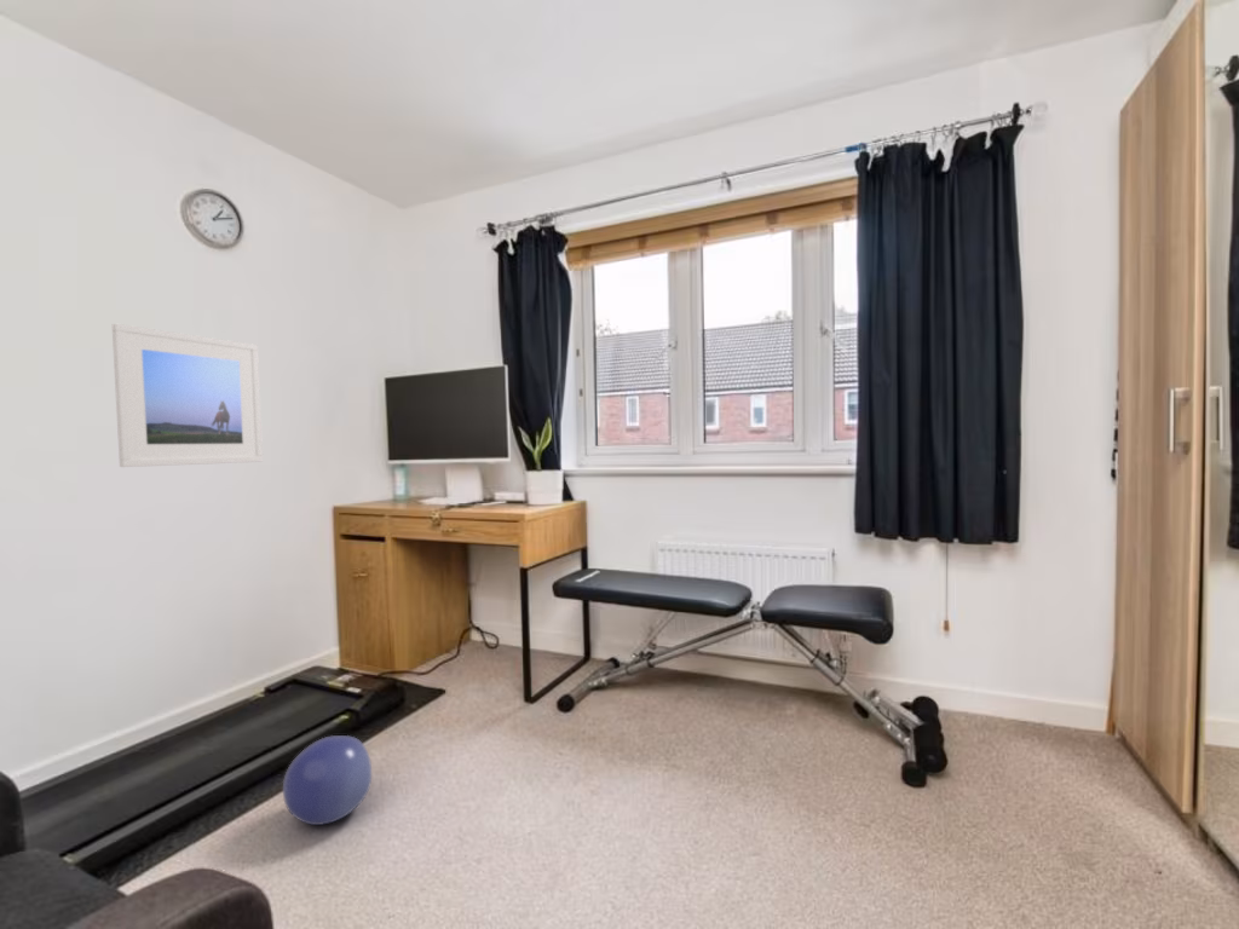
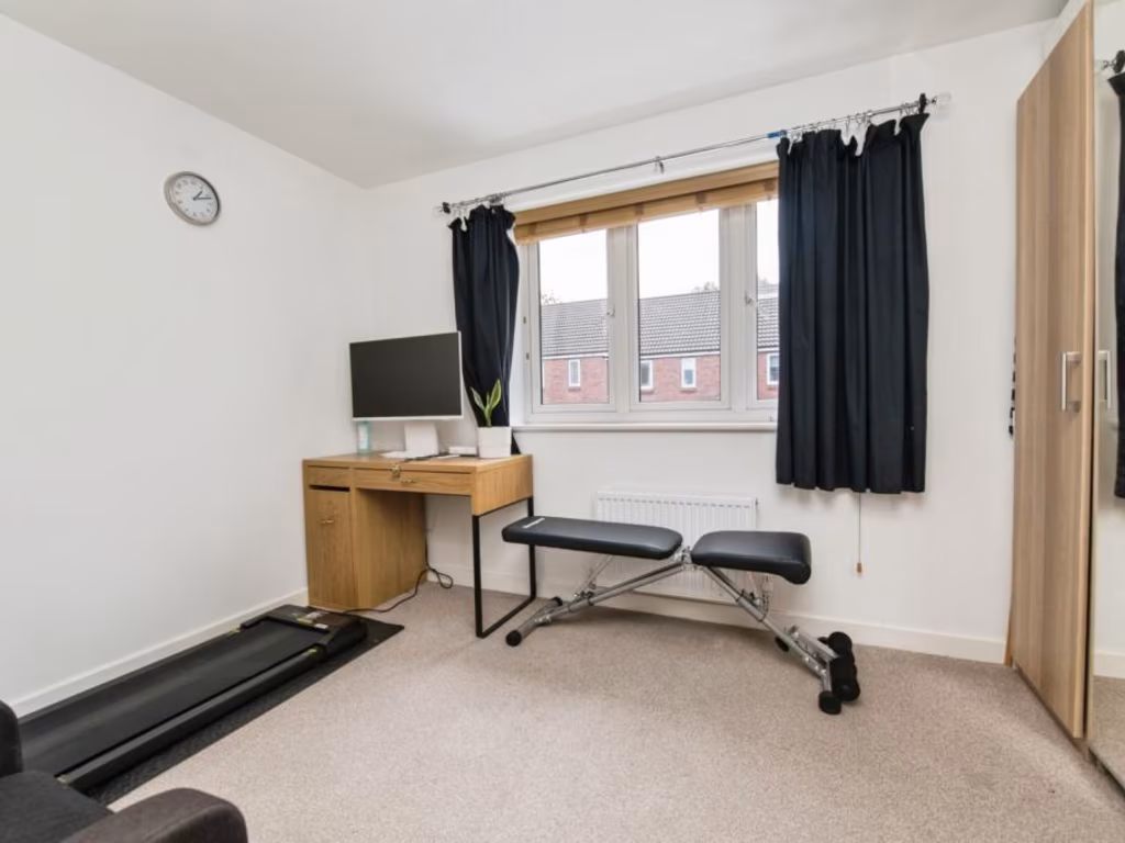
- ball [282,734,373,826]
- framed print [111,323,264,468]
